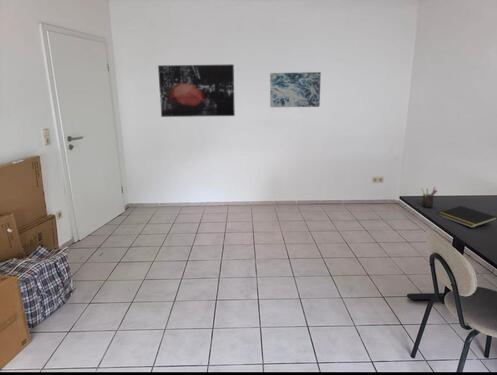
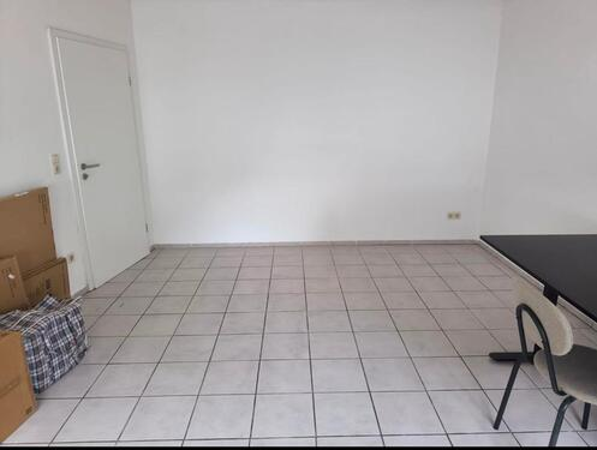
- wall art [157,63,236,118]
- wall art [269,71,322,108]
- notepad [437,205,497,229]
- pen holder [420,186,438,209]
